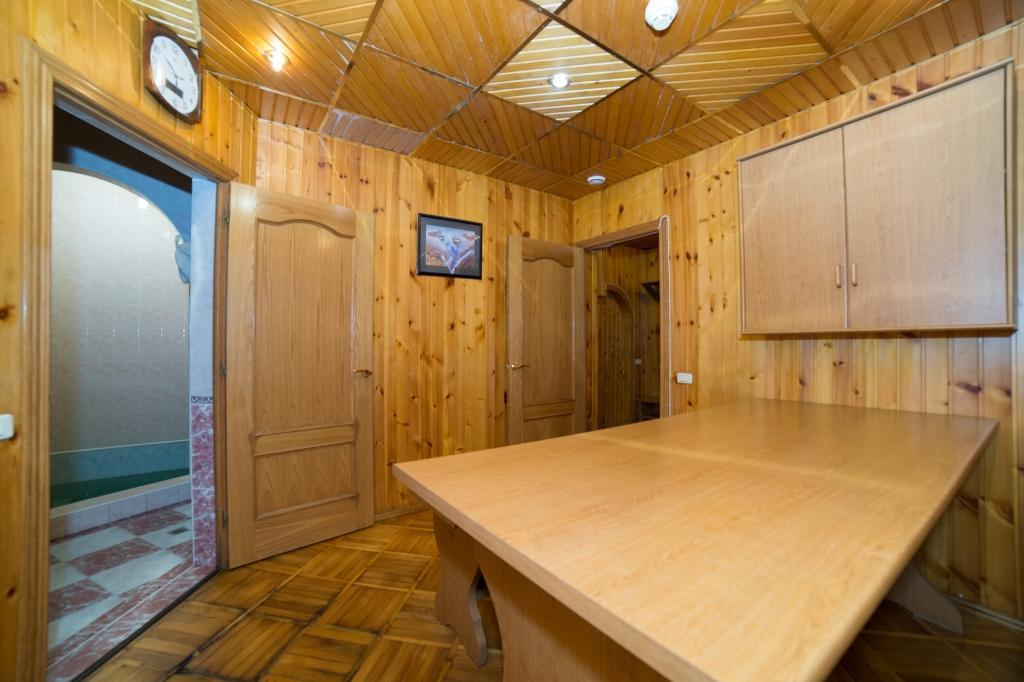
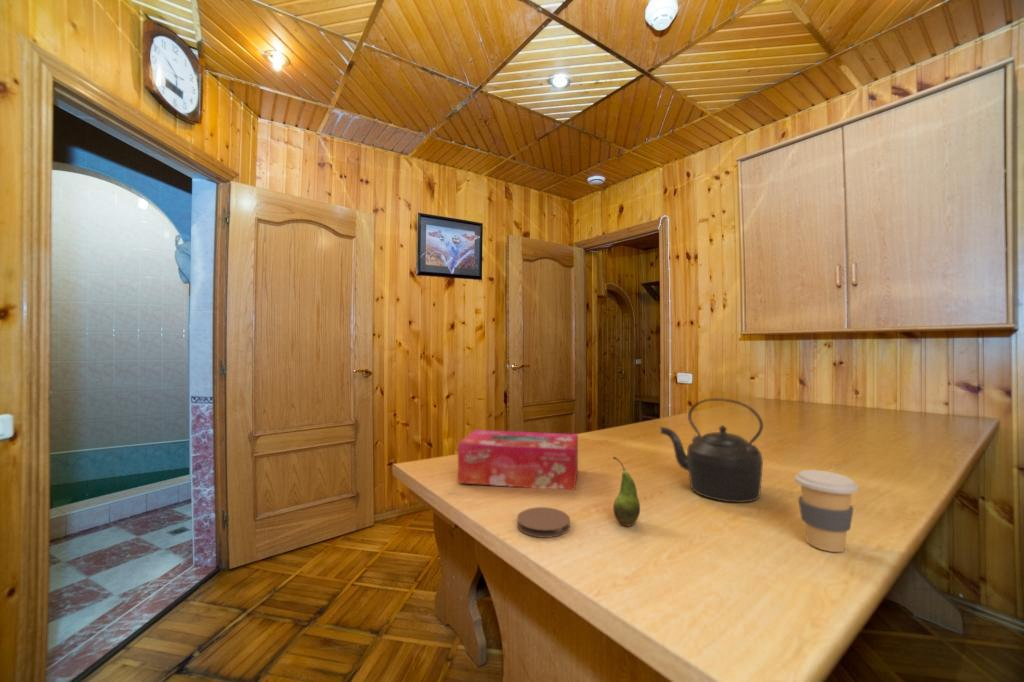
+ fruit [612,456,641,527]
+ coffee cup [794,469,859,553]
+ coaster [516,506,571,539]
+ tissue box [457,429,579,491]
+ kettle [659,397,764,504]
